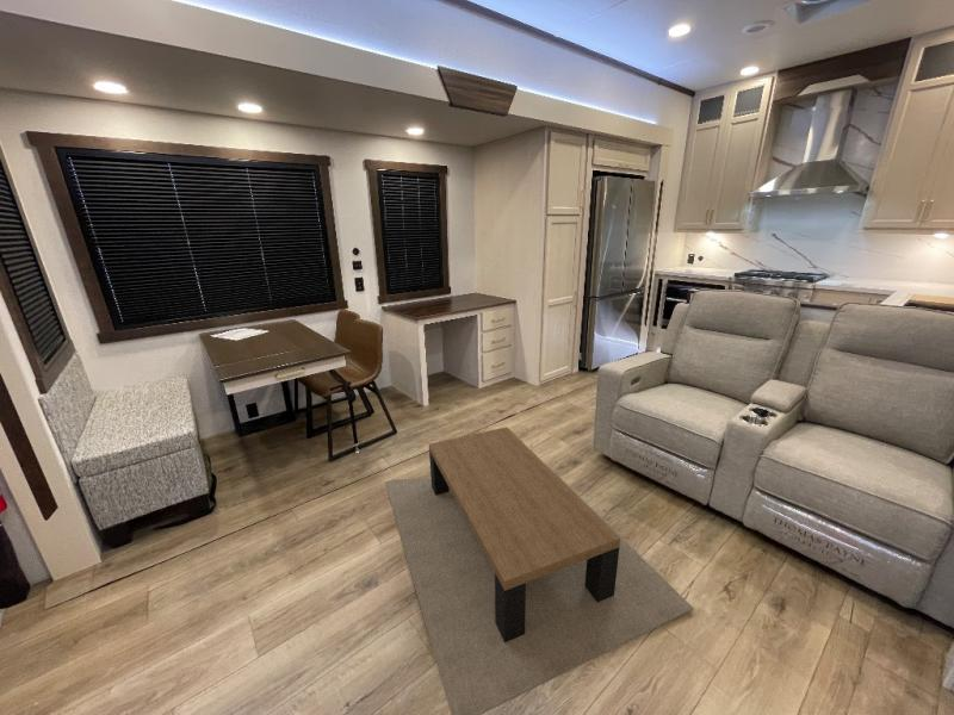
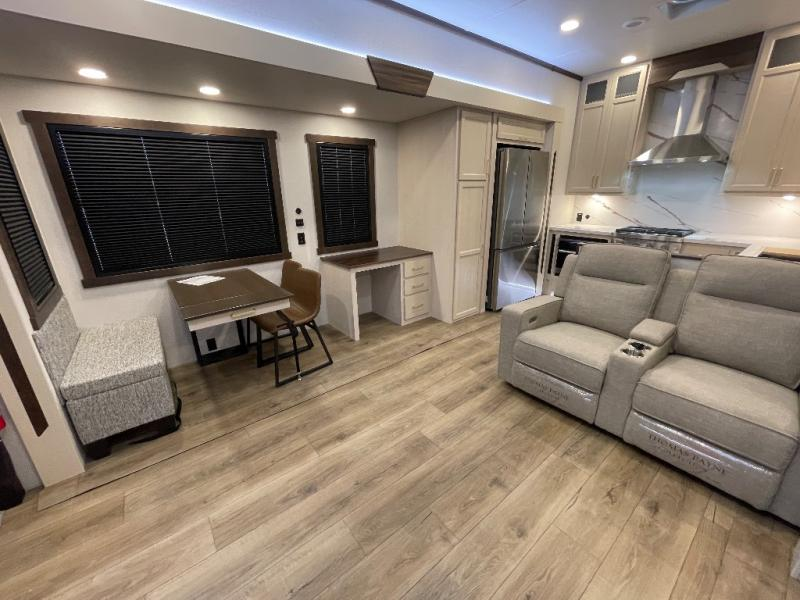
- coffee table [384,425,694,715]
